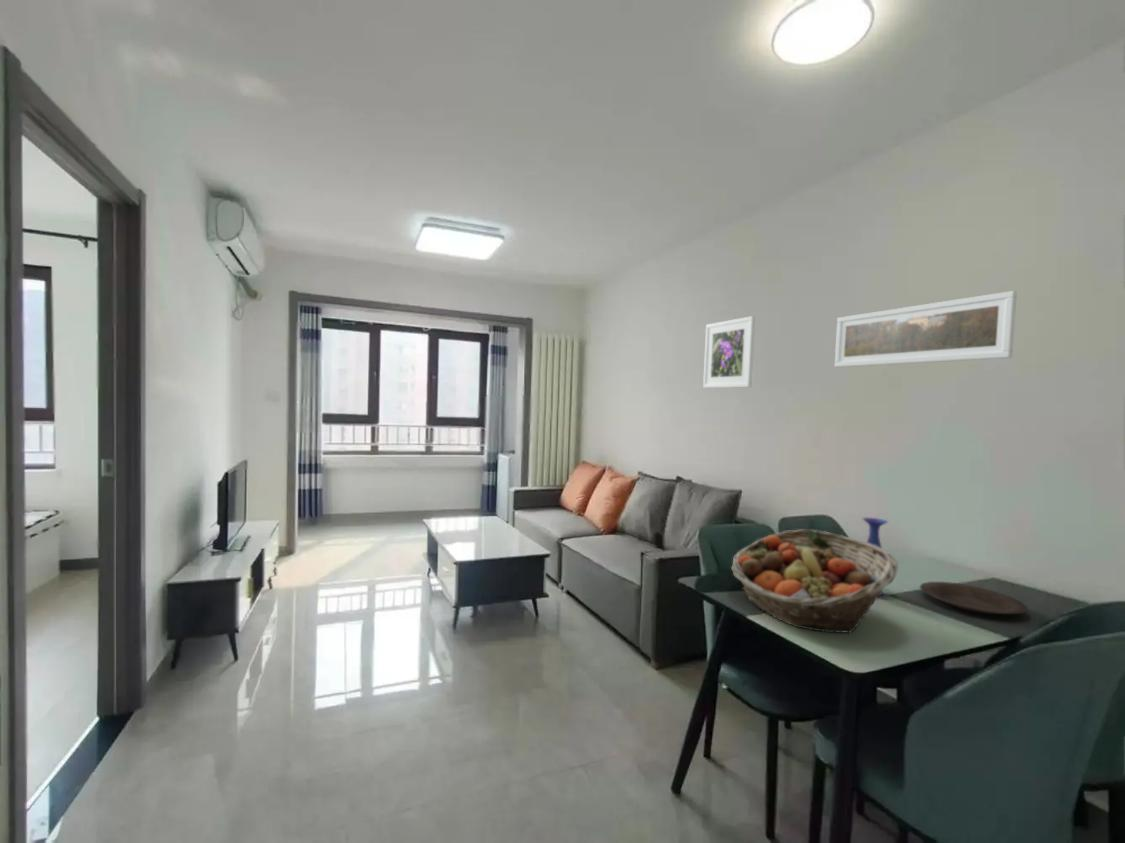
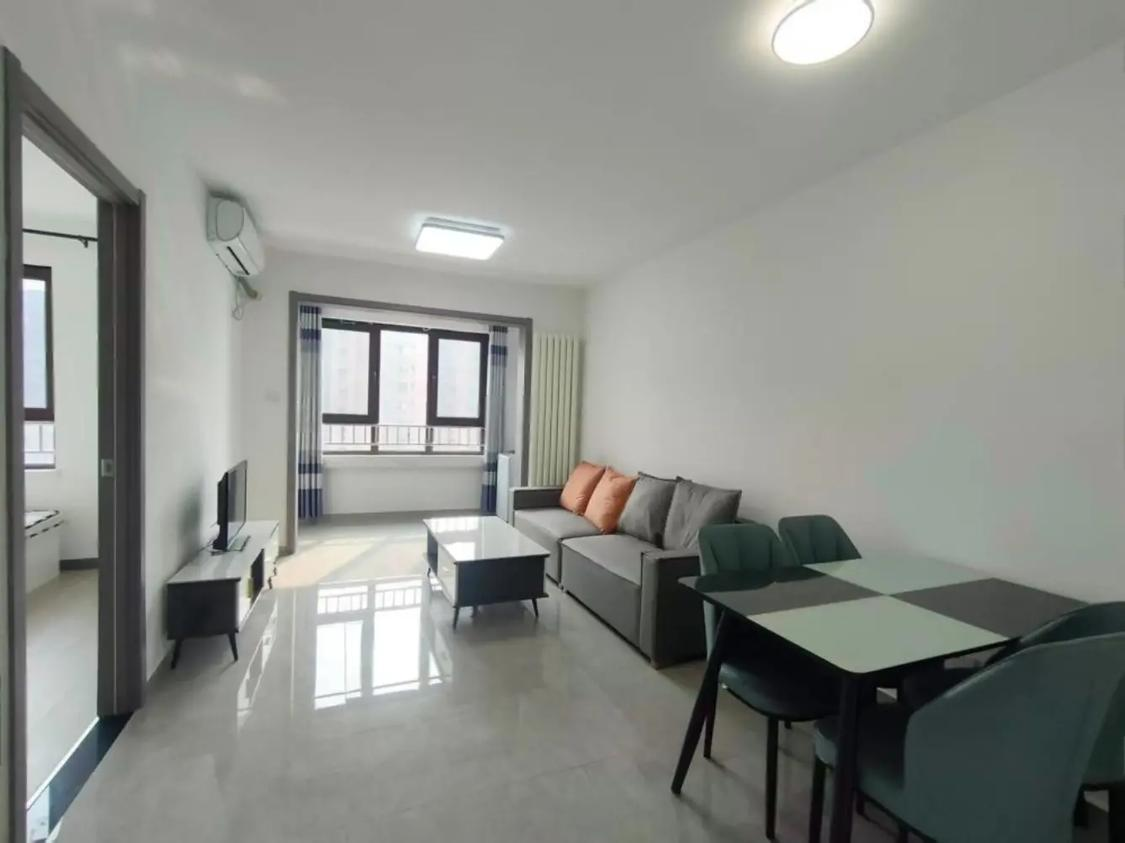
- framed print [834,290,1018,368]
- vase [861,517,889,597]
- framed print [702,315,756,389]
- fruit basket [730,528,899,634]
- plate [919,581,1028,615]
